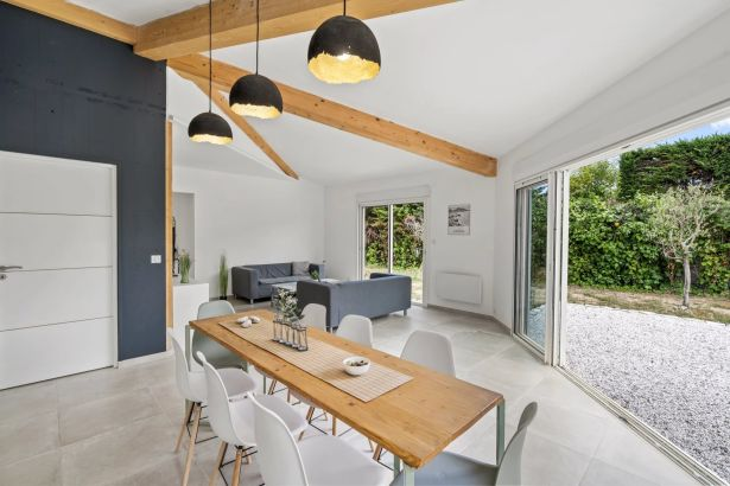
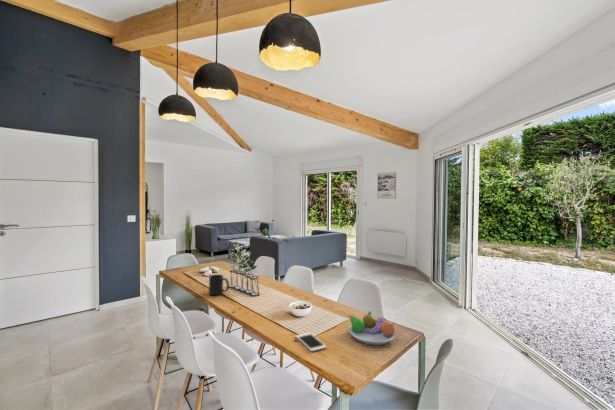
+ mug [208,274,230,296]
+ cell phone [295,332,327,352]
+ fruit bowl [347,310,397,346]
